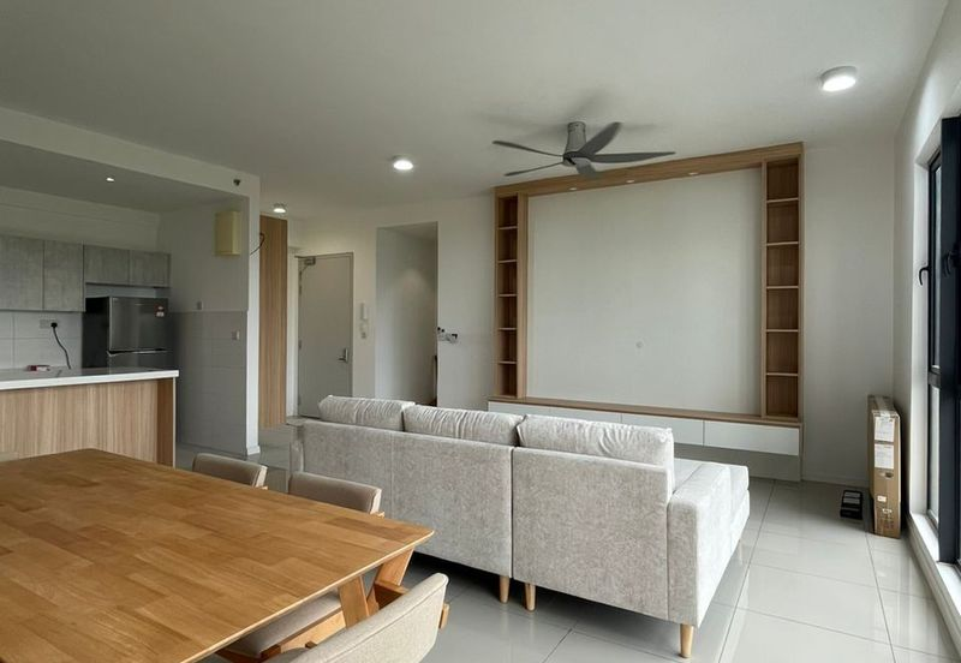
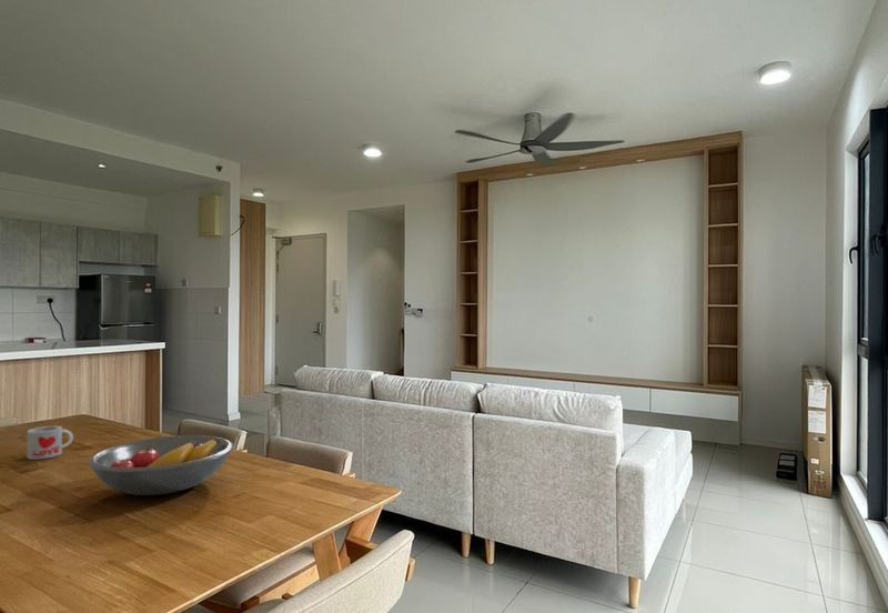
+ mug [26,425,74,461]
+ fruit bowl [88,434,234,496]
